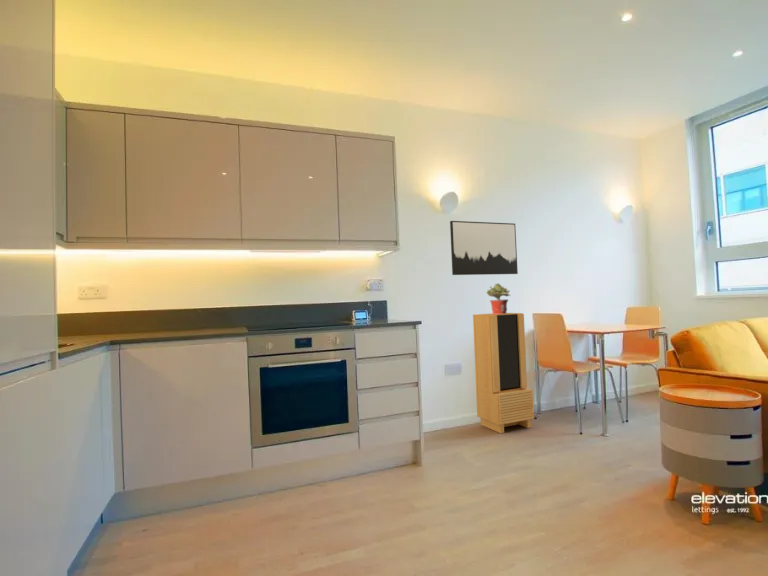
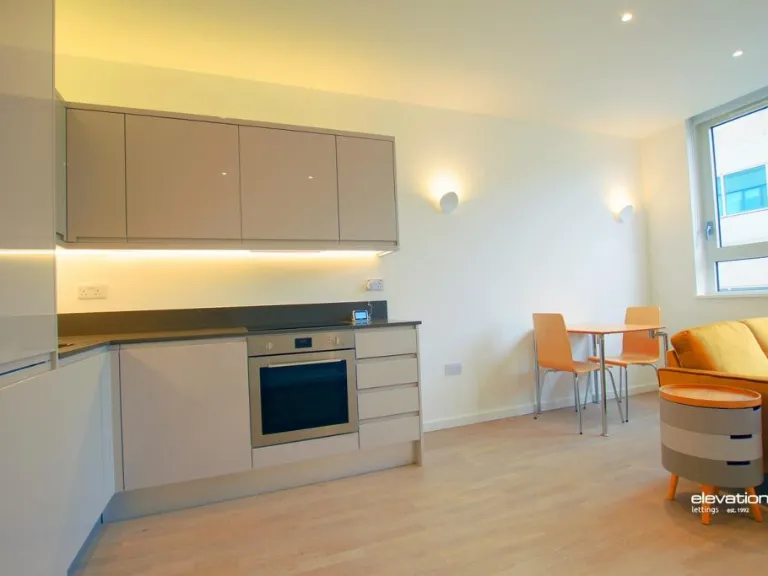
- potted plant [485,283,511,314]
- wall art [449,220,519,276]
- storage cabinet [472,312,535,434]
